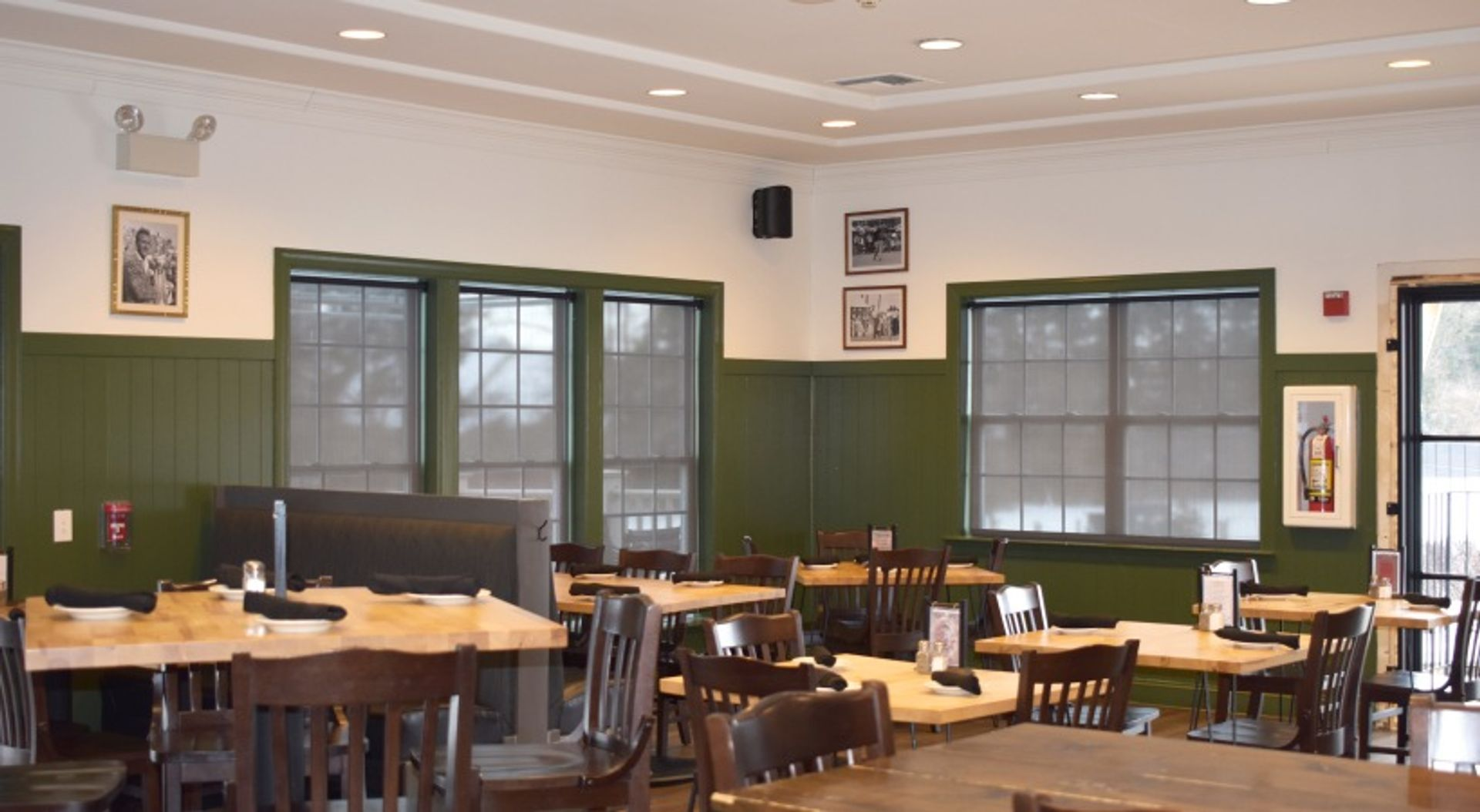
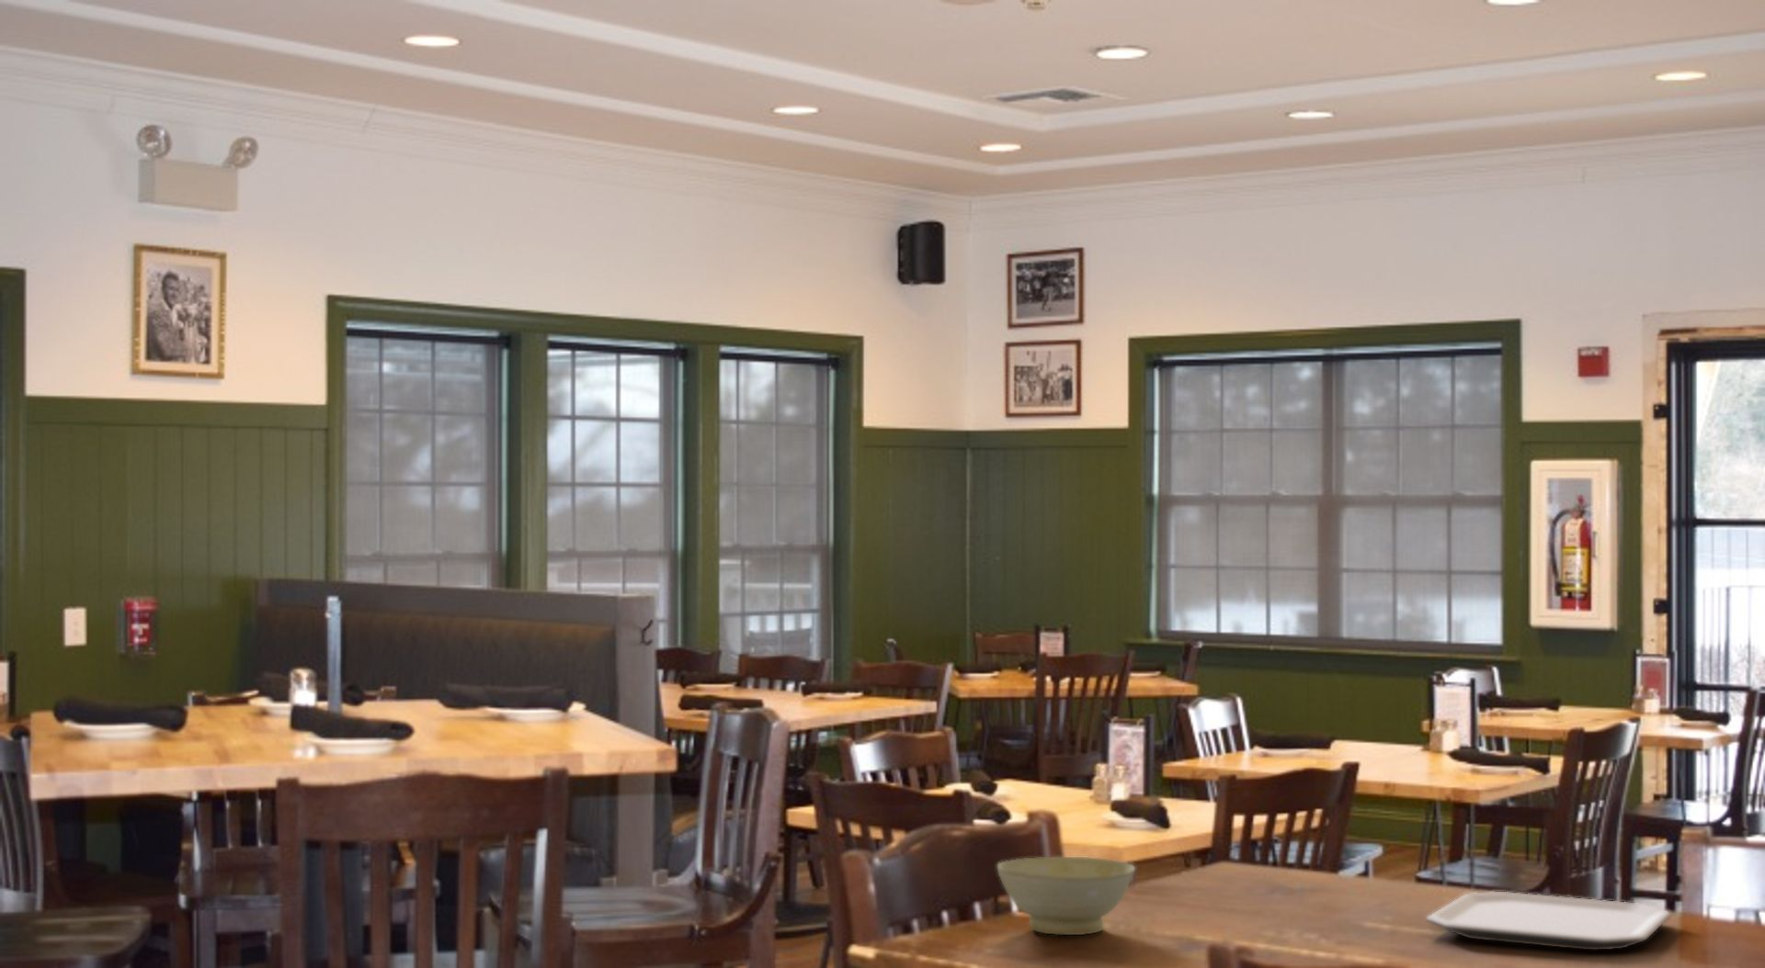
+ plate [1425,891,1672,951]
+ bowl [997,856,1137,936]
